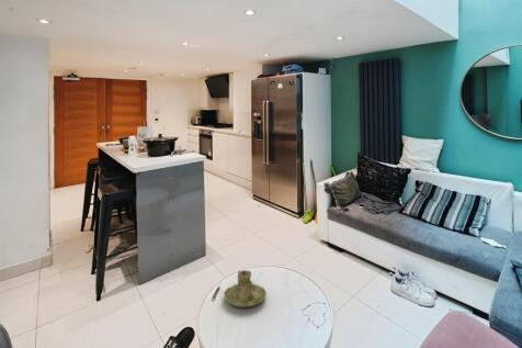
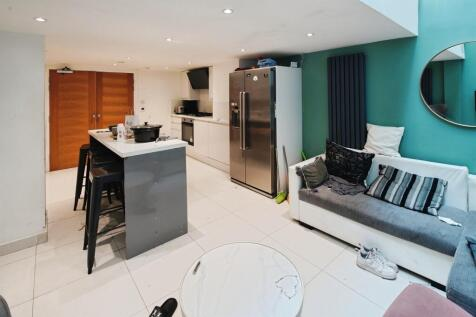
- candle holder [223,269,268,308]
